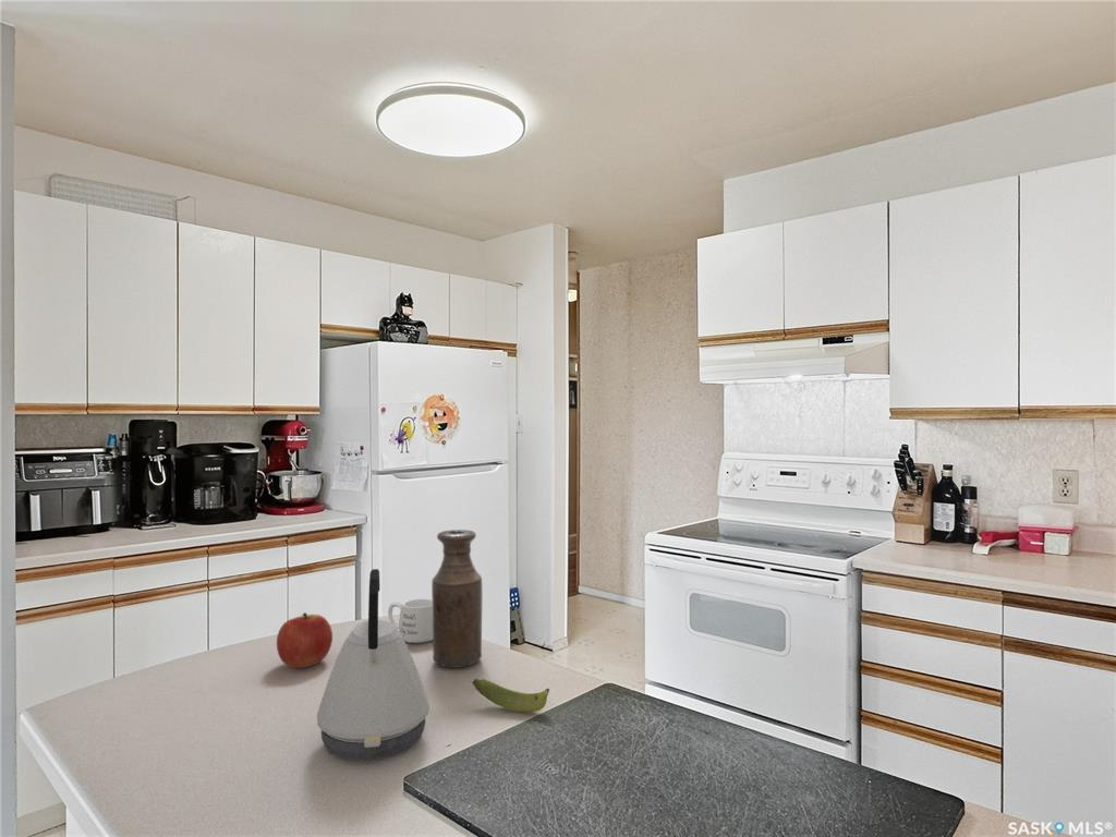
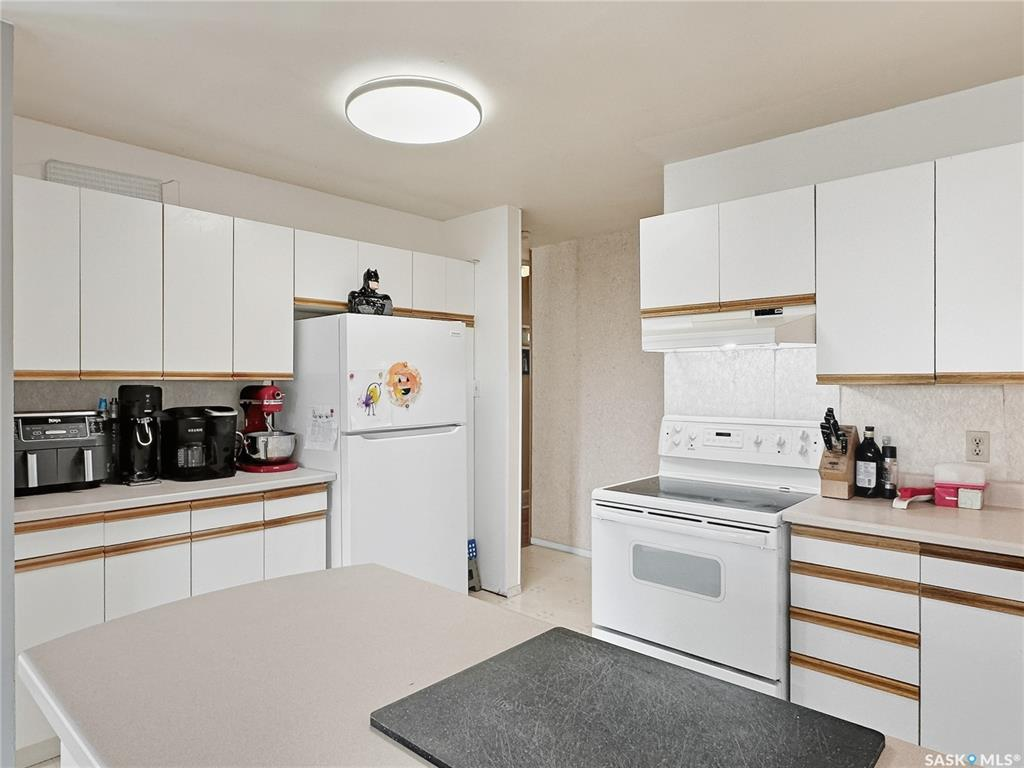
- kettle [316,568,430,762]
- apple [276,611,333,669]
- mug [387,597,433,644]
- banana [471,678,550,714]
- bottle [430,529,484,668]
